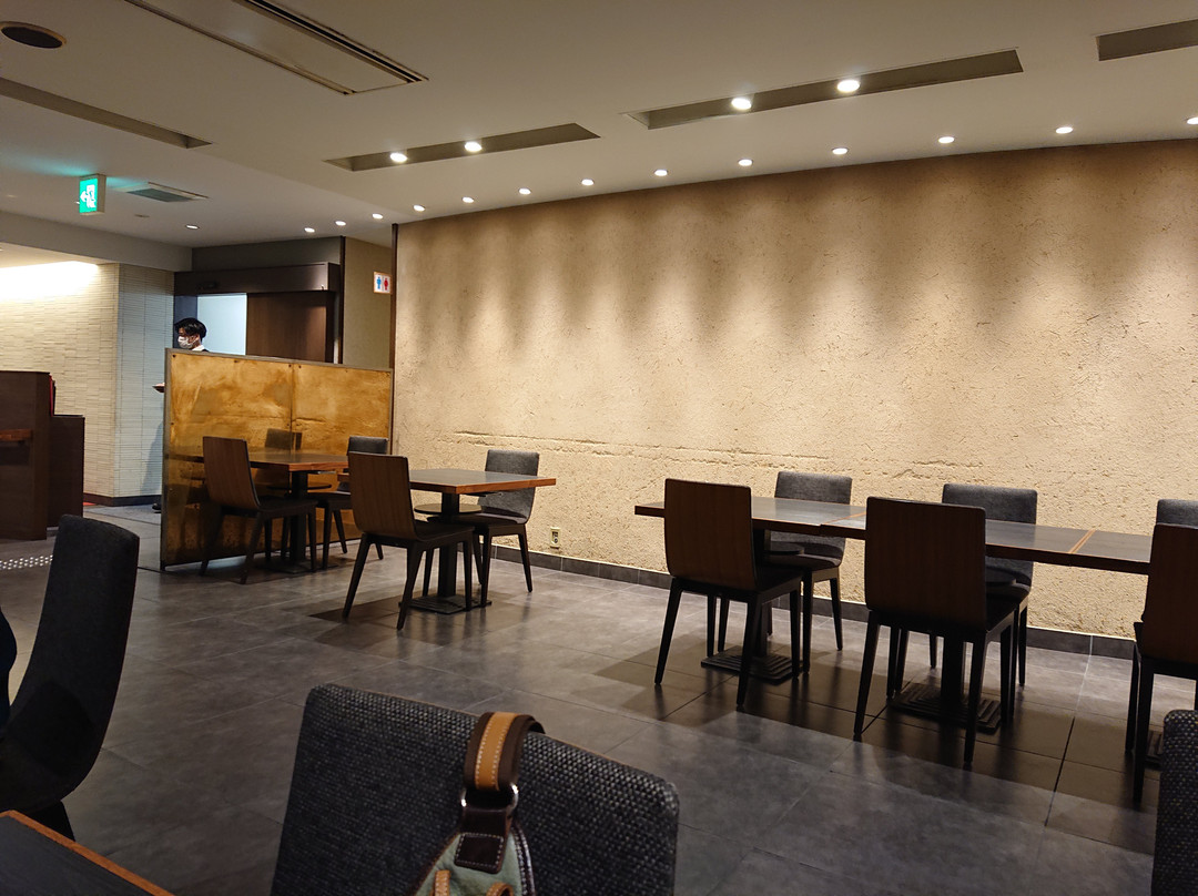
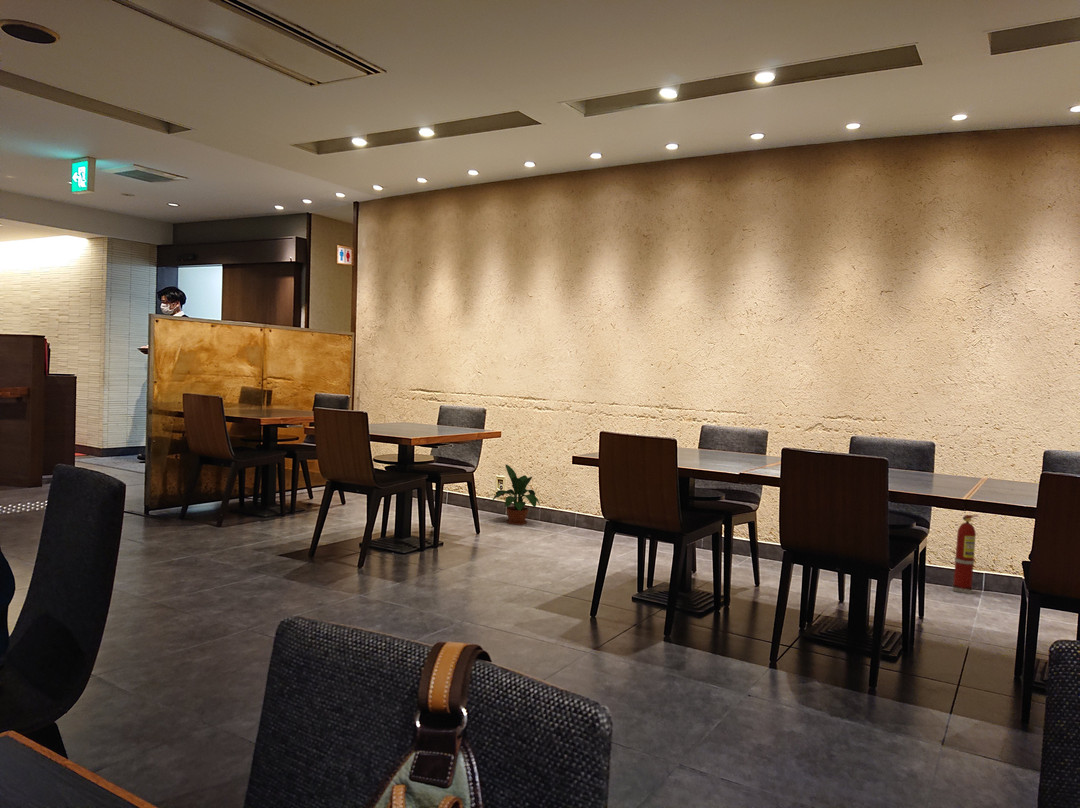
+ potted plant [489,463,541,526]
+ fire extinguisher [951,514,980,595]
